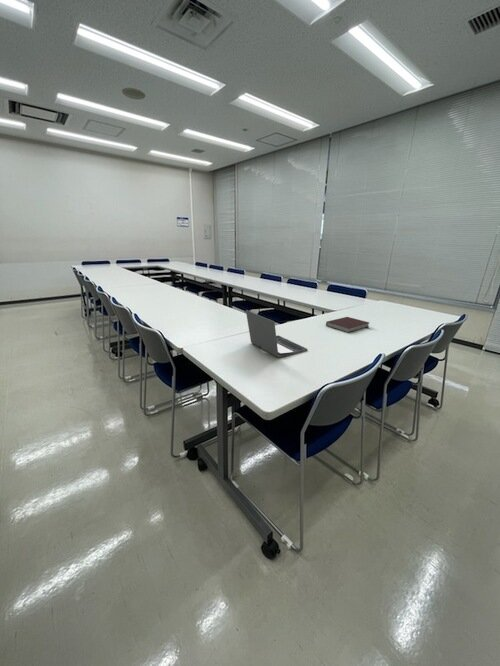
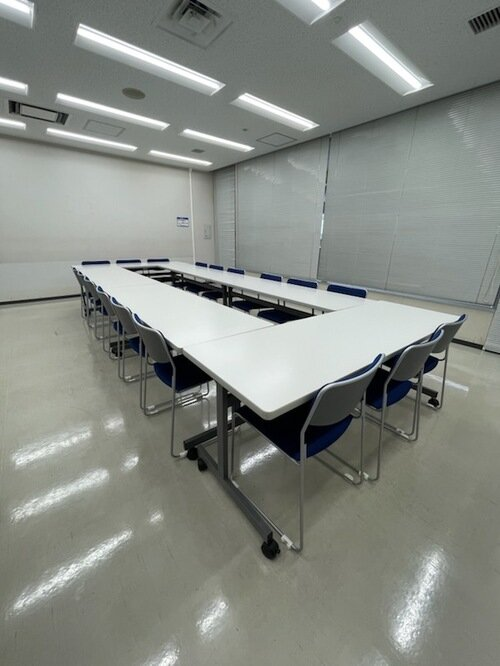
- notebook [325,316,370,334]
- laptop [245,309,309,359]
